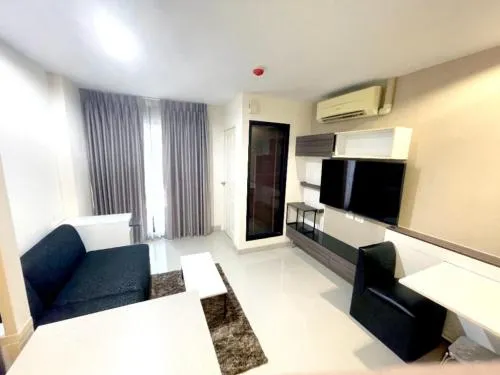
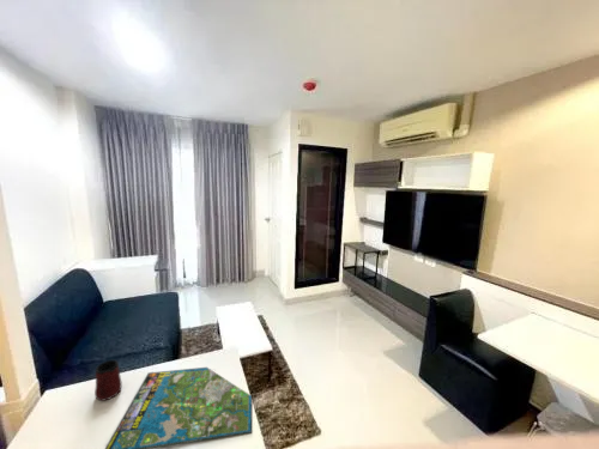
+ mug [93,359,123,402]
+ board game [104,366,253,449]
